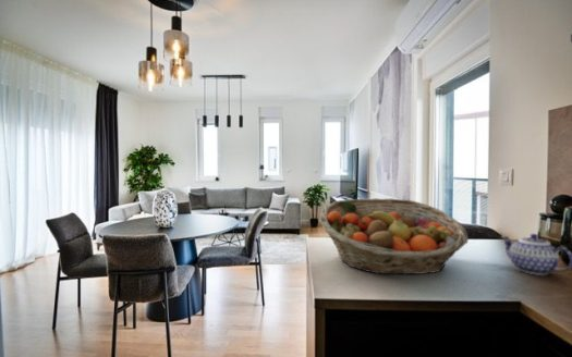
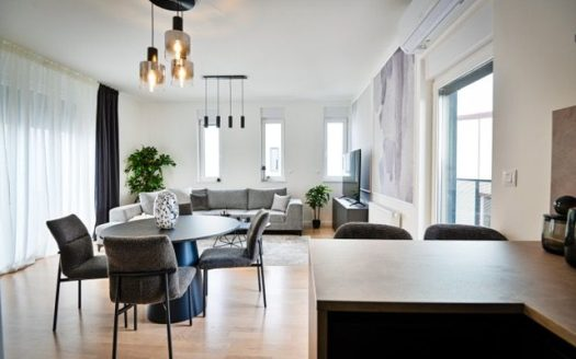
- fruit basket [319,197,468,275]
- teapot [500,233,572,276]
